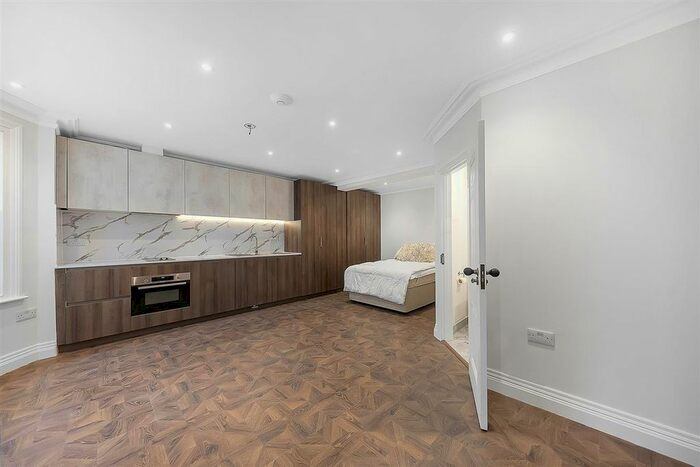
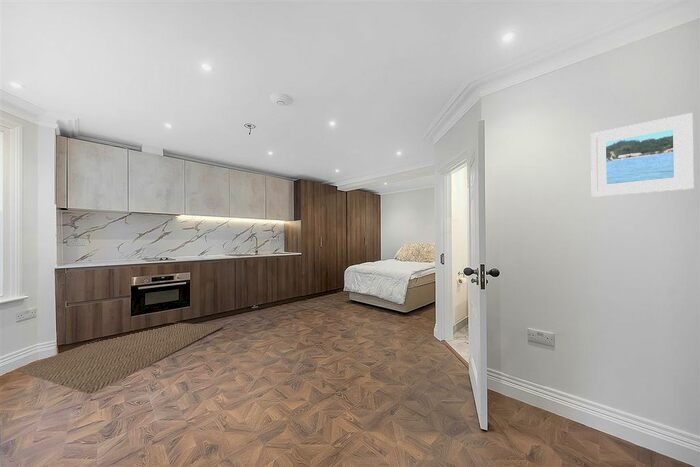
+ rug [14,322,224,395]
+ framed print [590,112,695,198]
